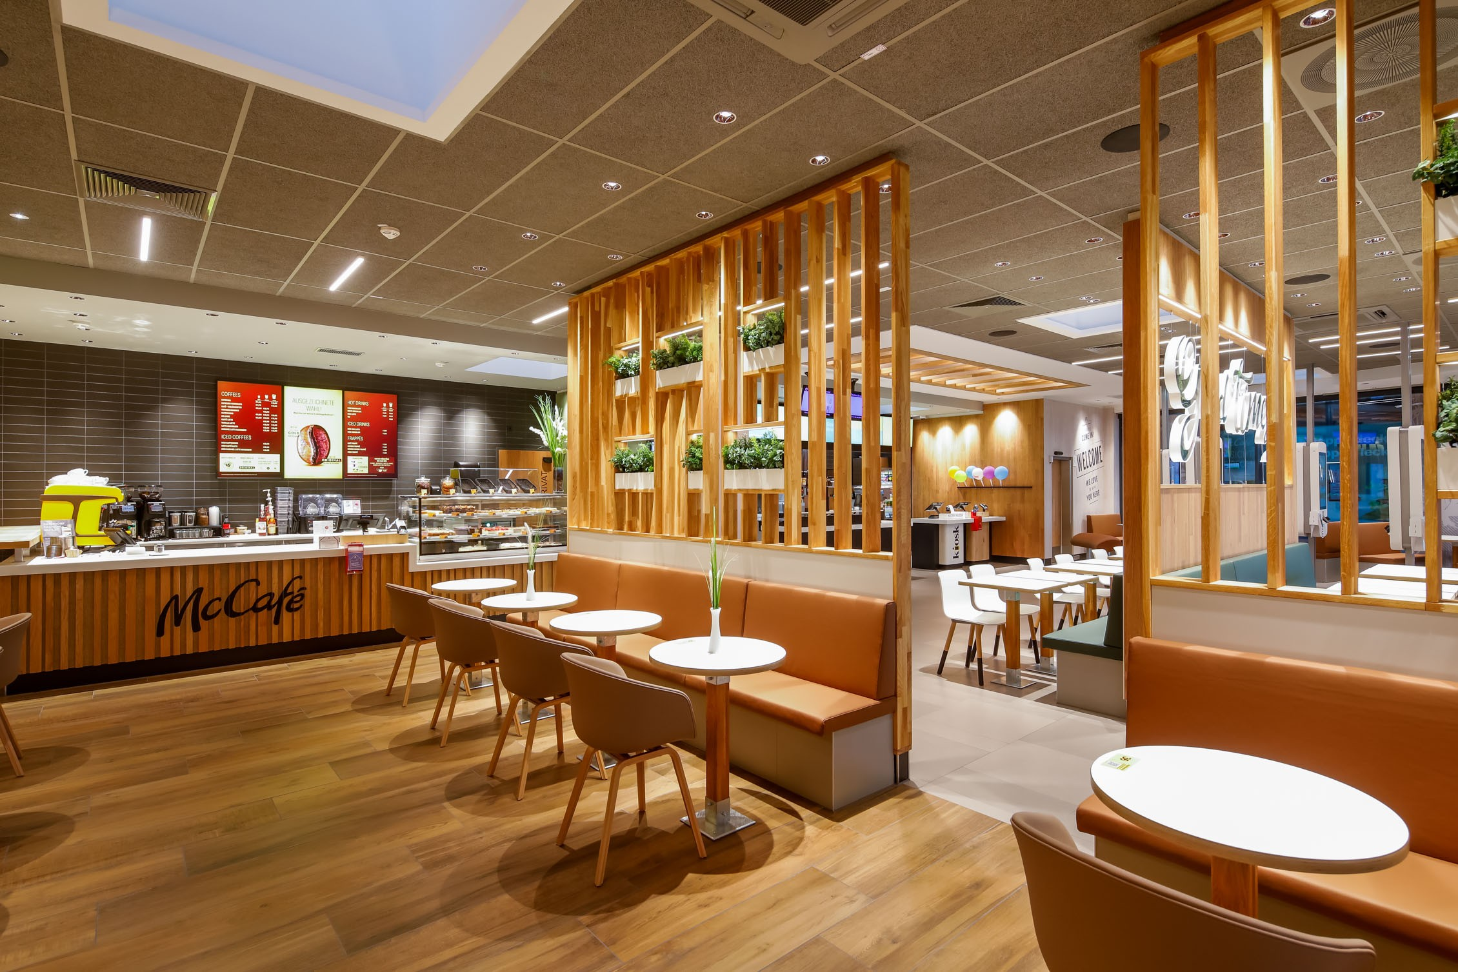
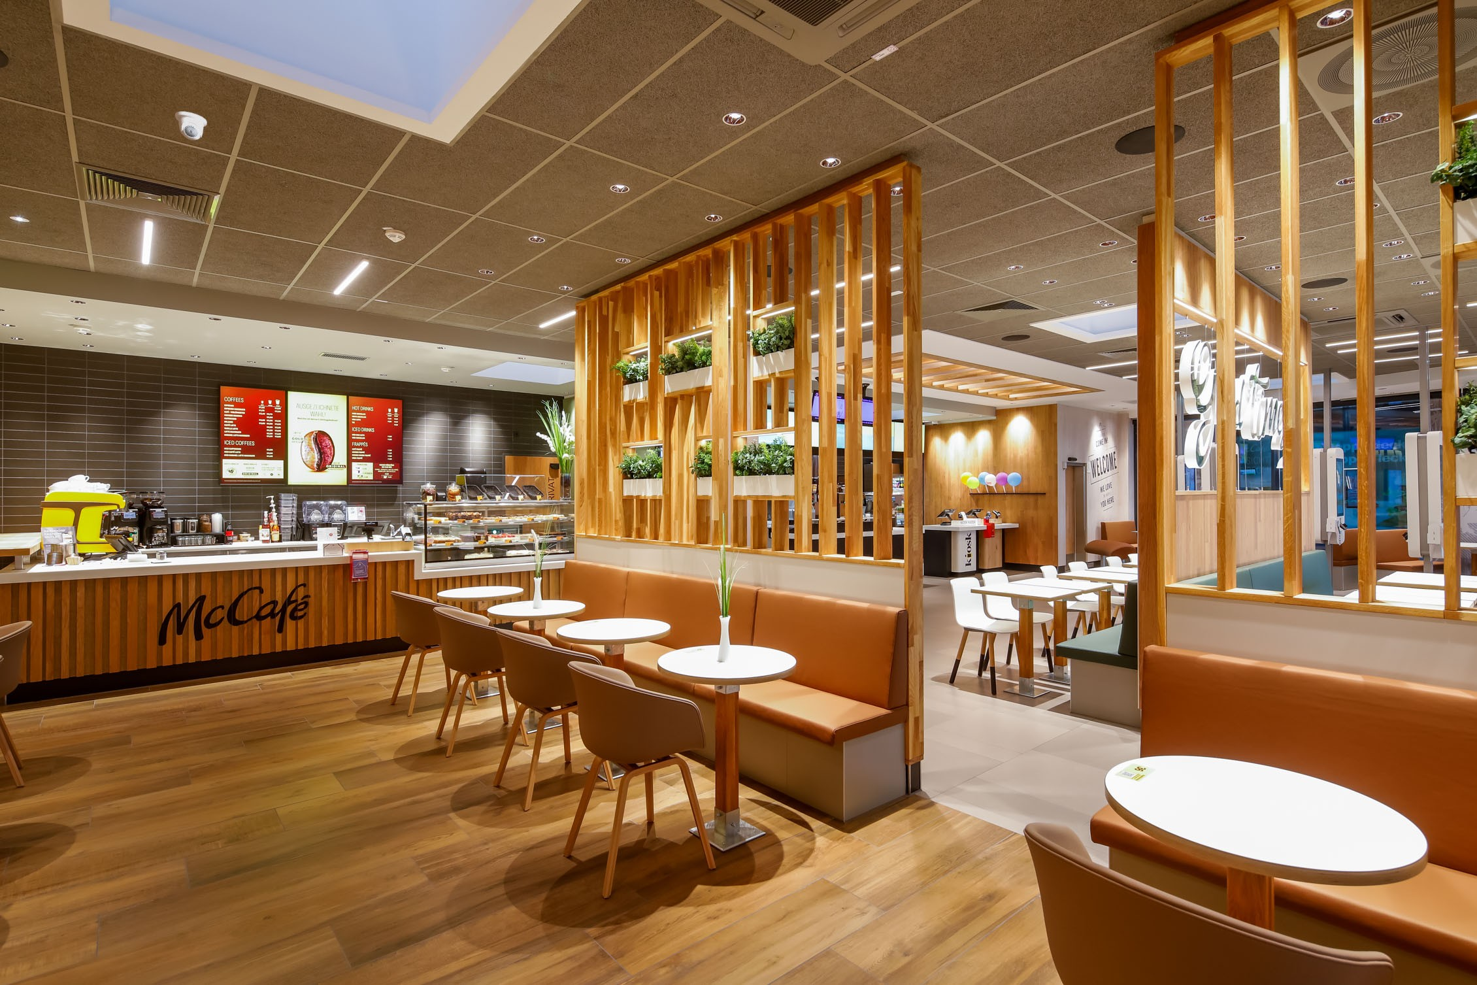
+ security camera [175,111,208,141]
